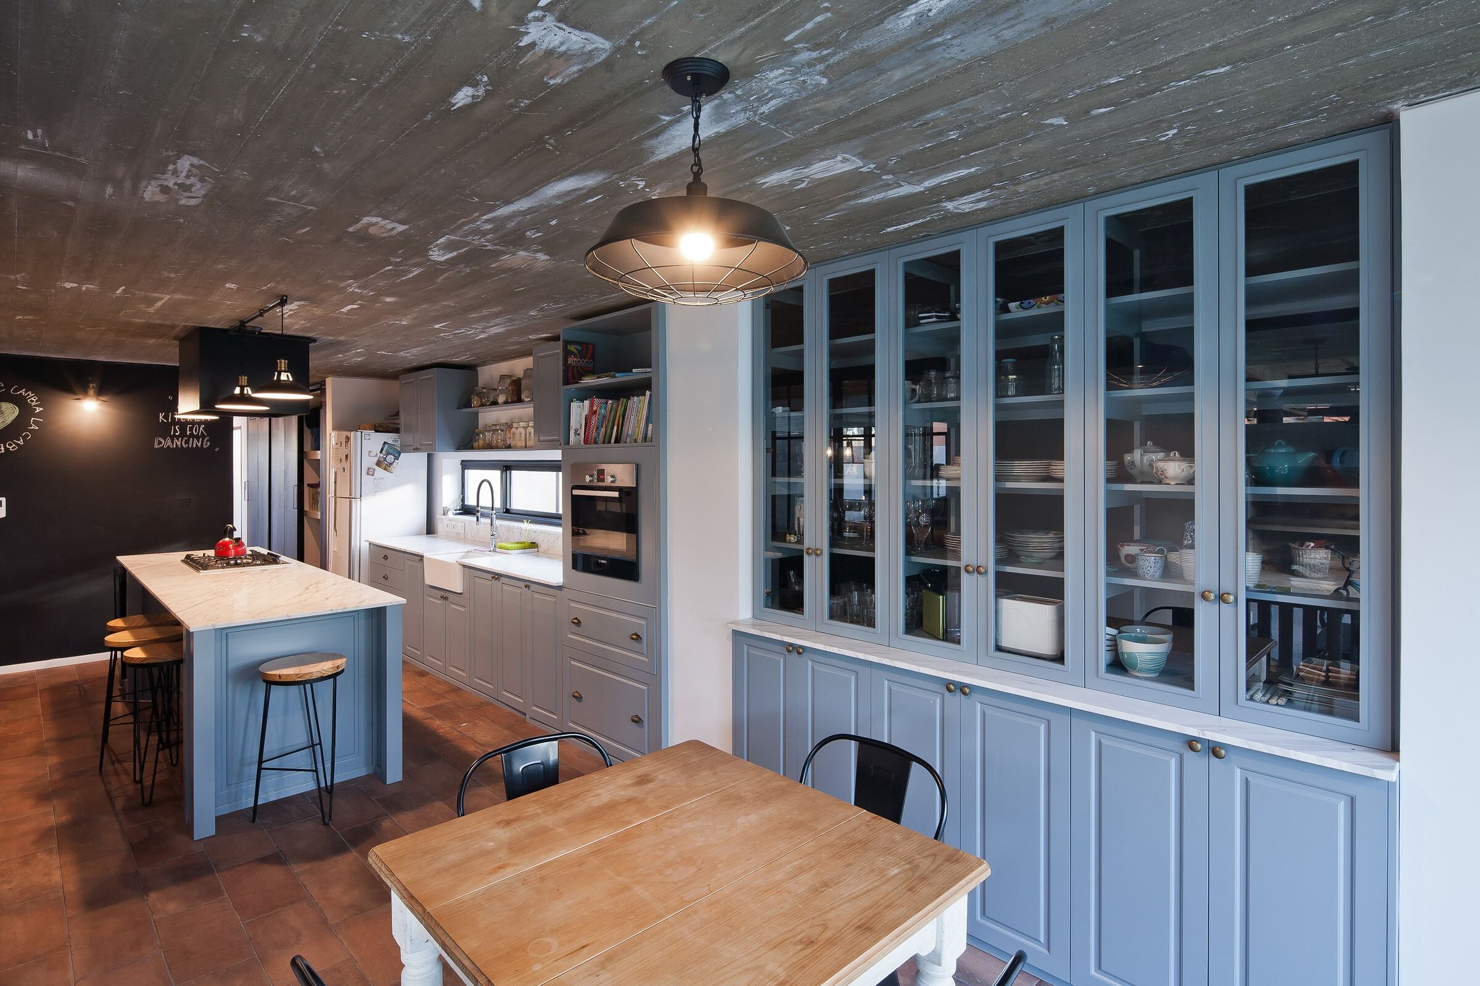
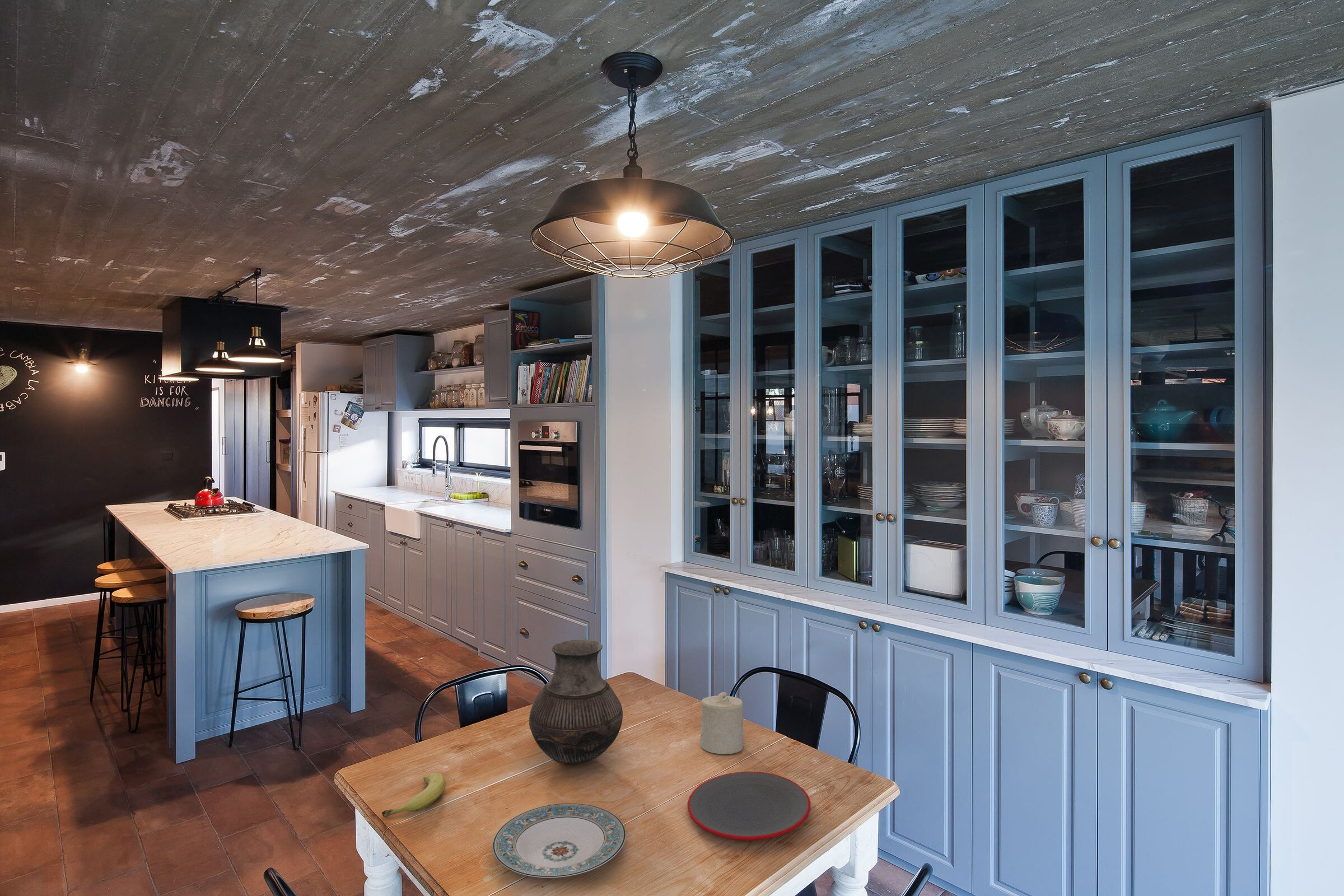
+ candle [699,692,744,754]
+ vase [529,639,623,766]
+ fruit [381,772,446,818]
+ plate [687,771,811,842]
+ plate [492,803,626,878]
